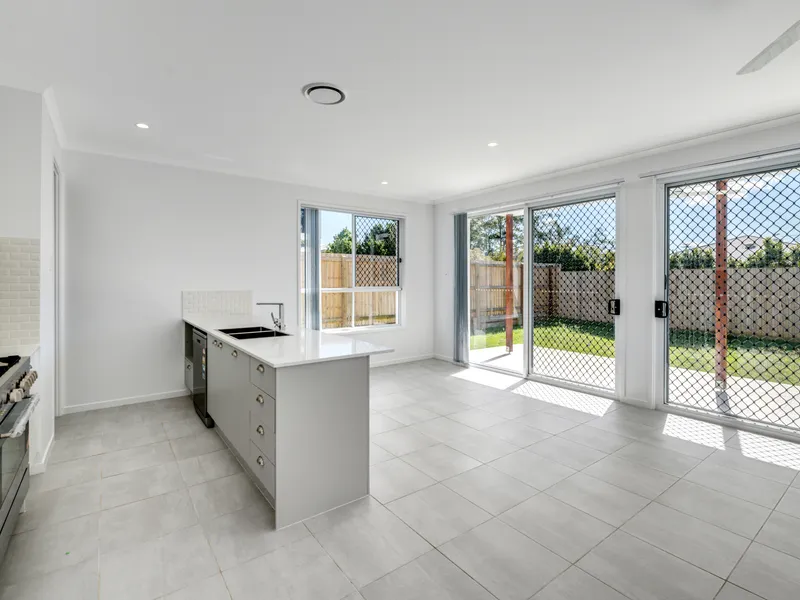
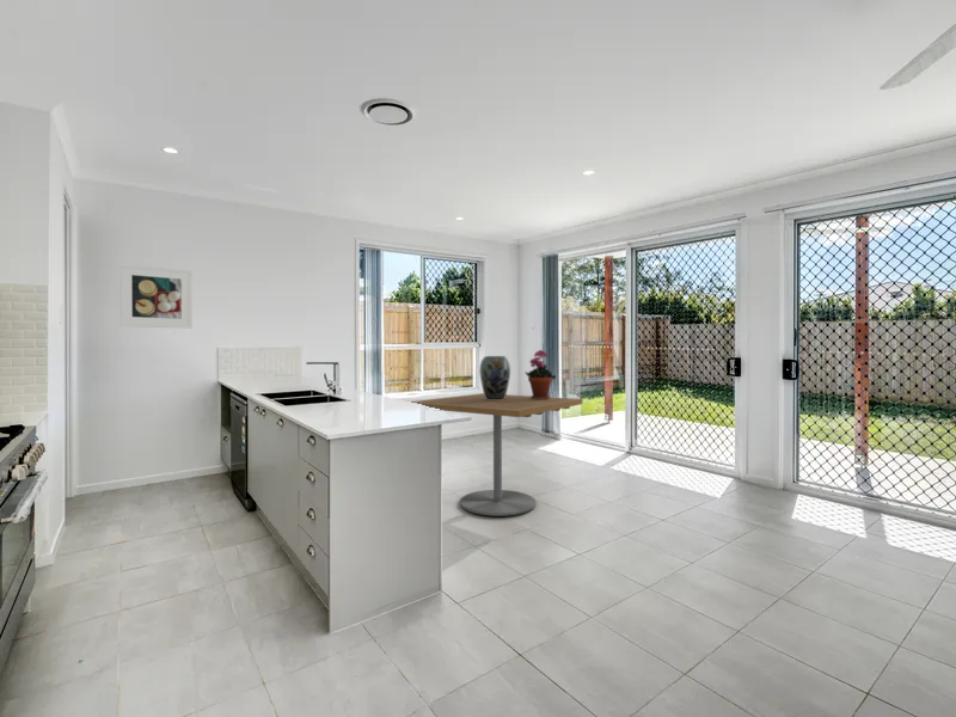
+ vase [478,355,511,400]
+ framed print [118,263,194,330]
+ potted plant [525,349,557,399]
+ dining table [410,392,584,517]
